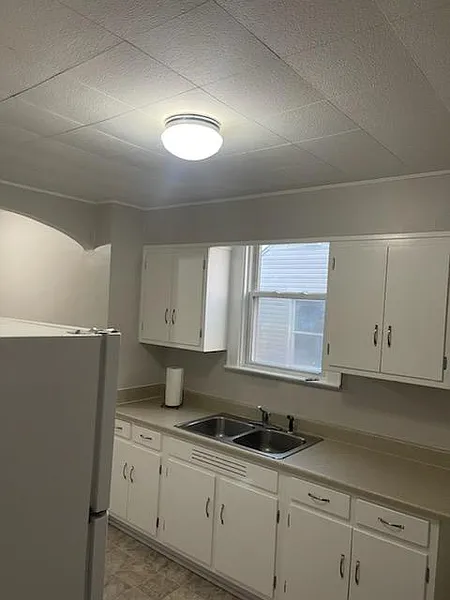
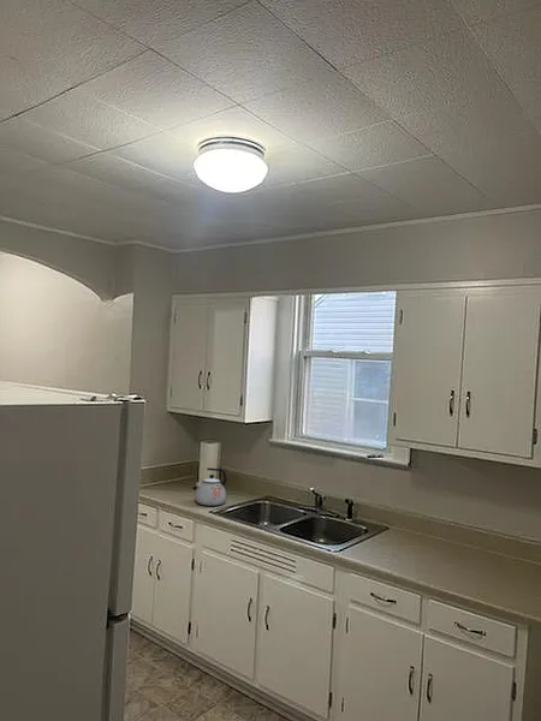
+ kettle [194,467,227,507]
